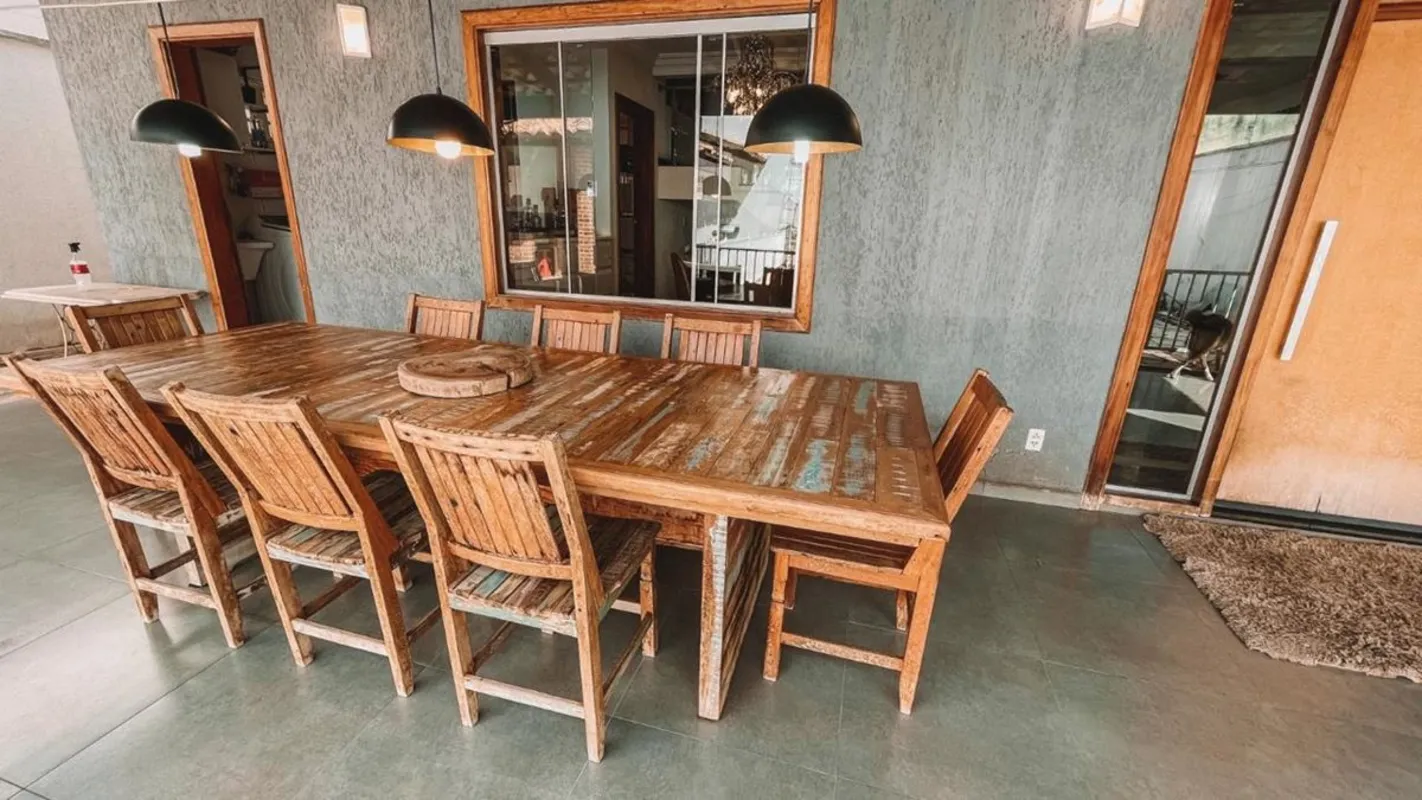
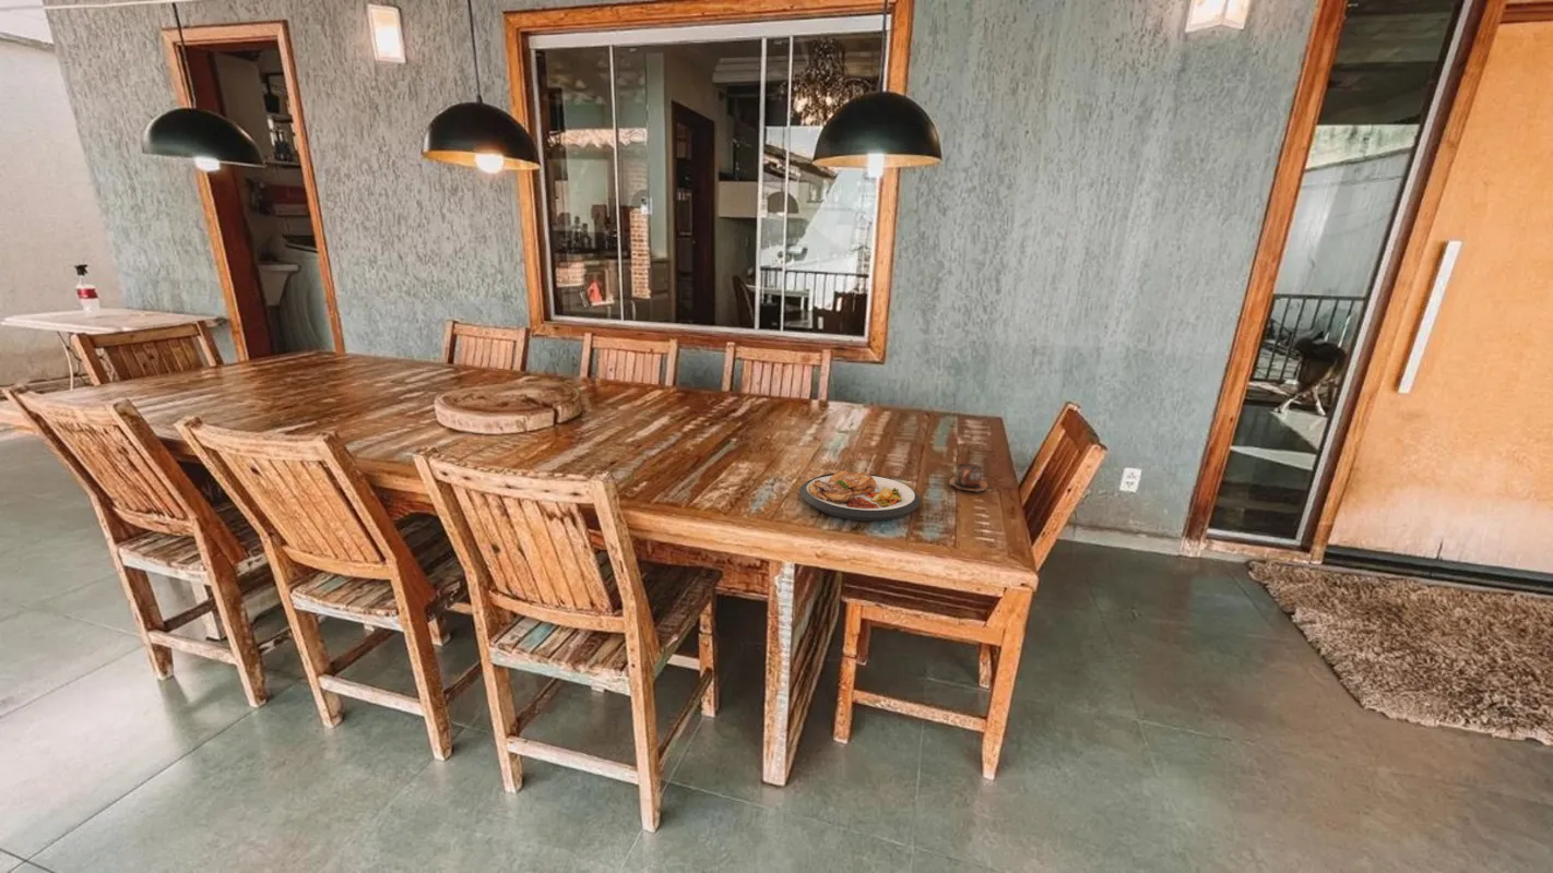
+ cup [948,463,988,493]
+ plate [798,469,922,522]
